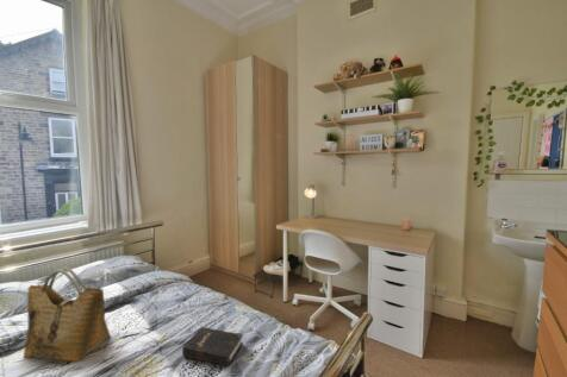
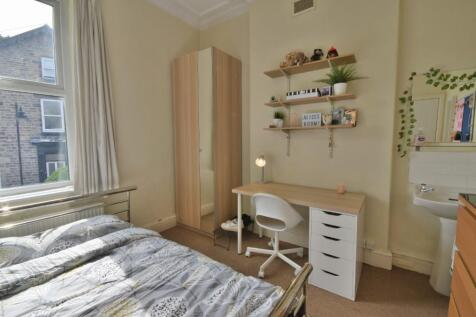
- grocery bag [23,266,111,363]
- hardback book [181,326,244,367]
